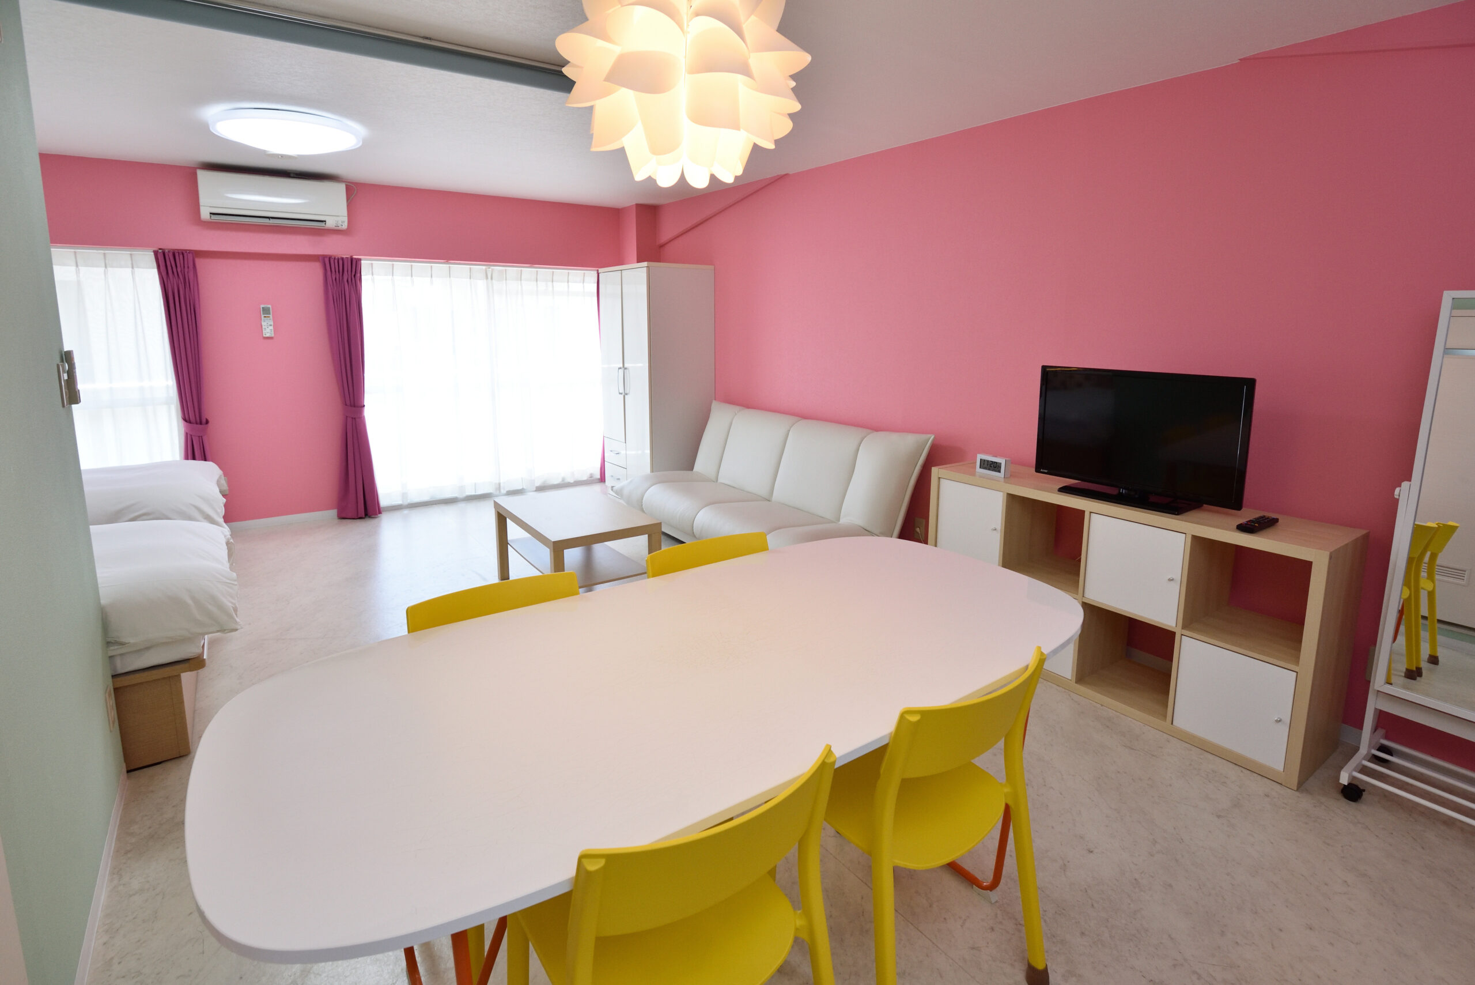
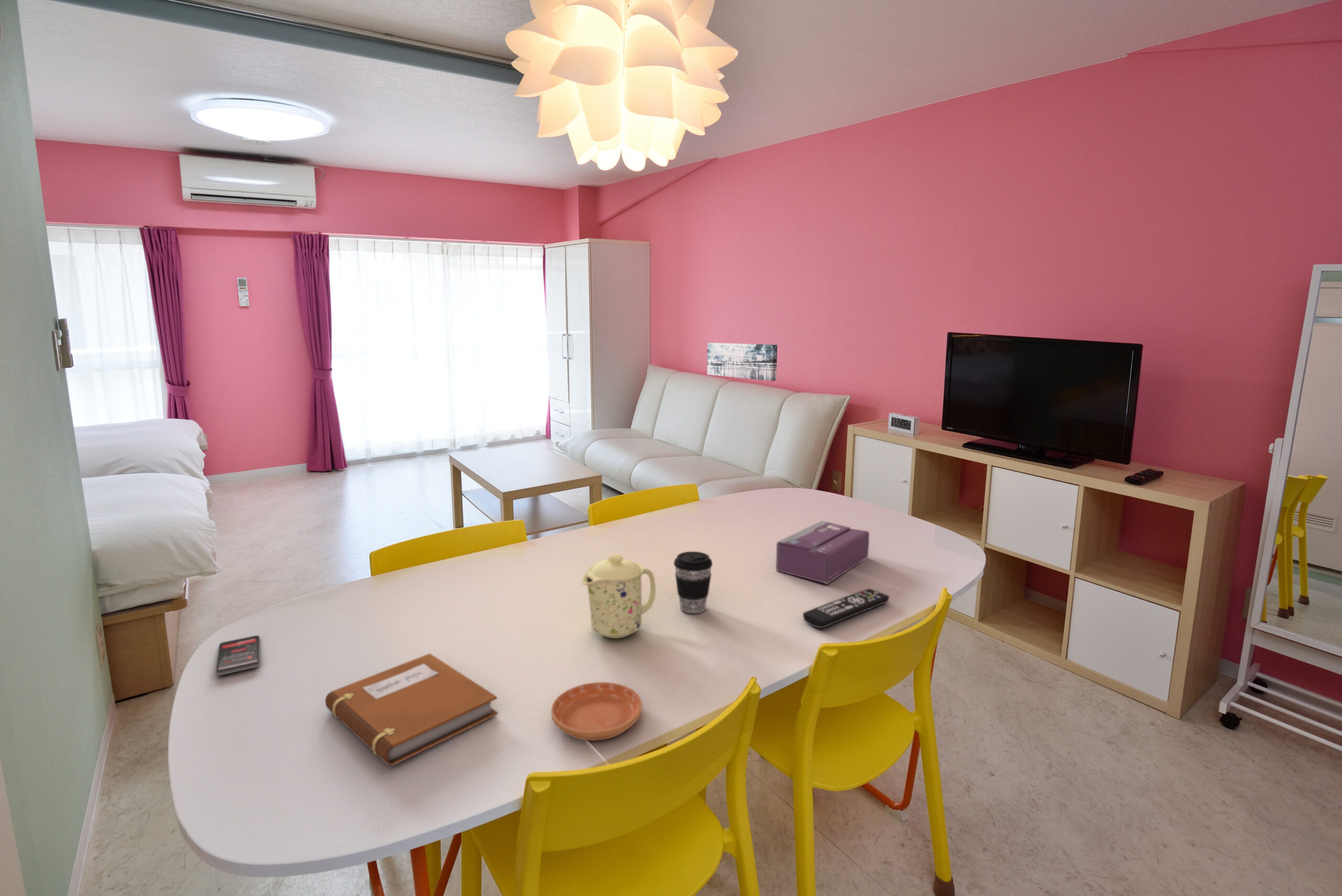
+ wall art [707,342,778,382]
+ remote control [803,588,890,629]
+ mug [581,554,656,639]
+ saucer [550,682,643,741]
+ coffee cup [673,551,713,614]
+ tissue box [775,520,870,585]
+ notebook [324,653,499,767]
+ smartphone [215,635,261,676]
